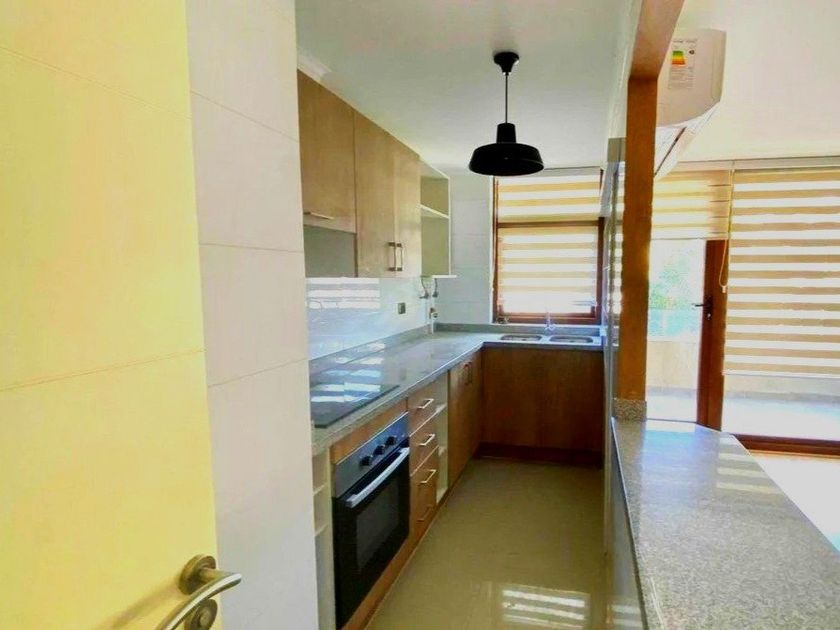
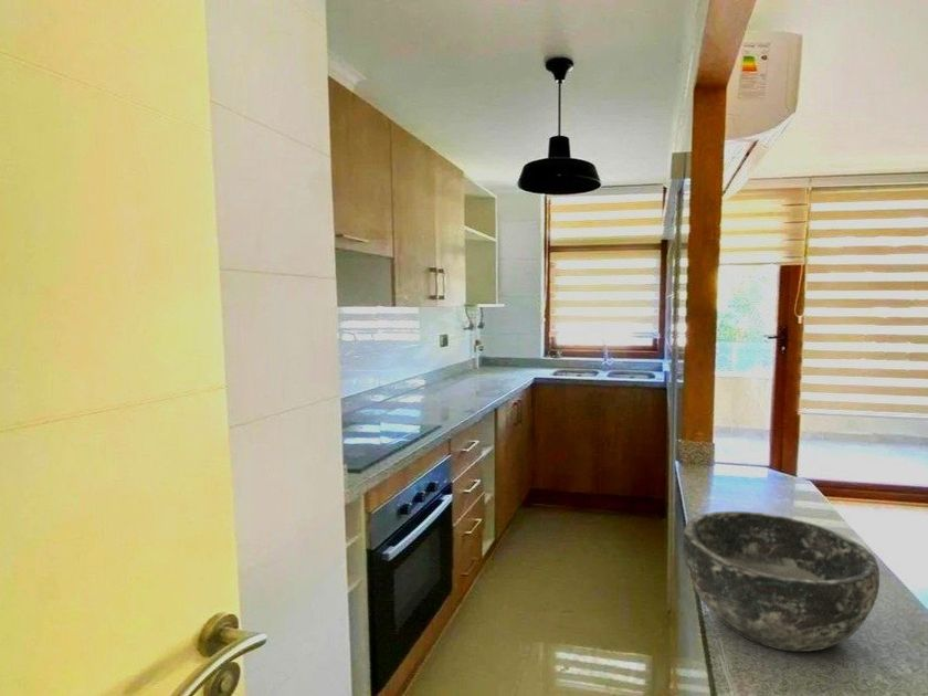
+ bowl [682,510,880,653]
